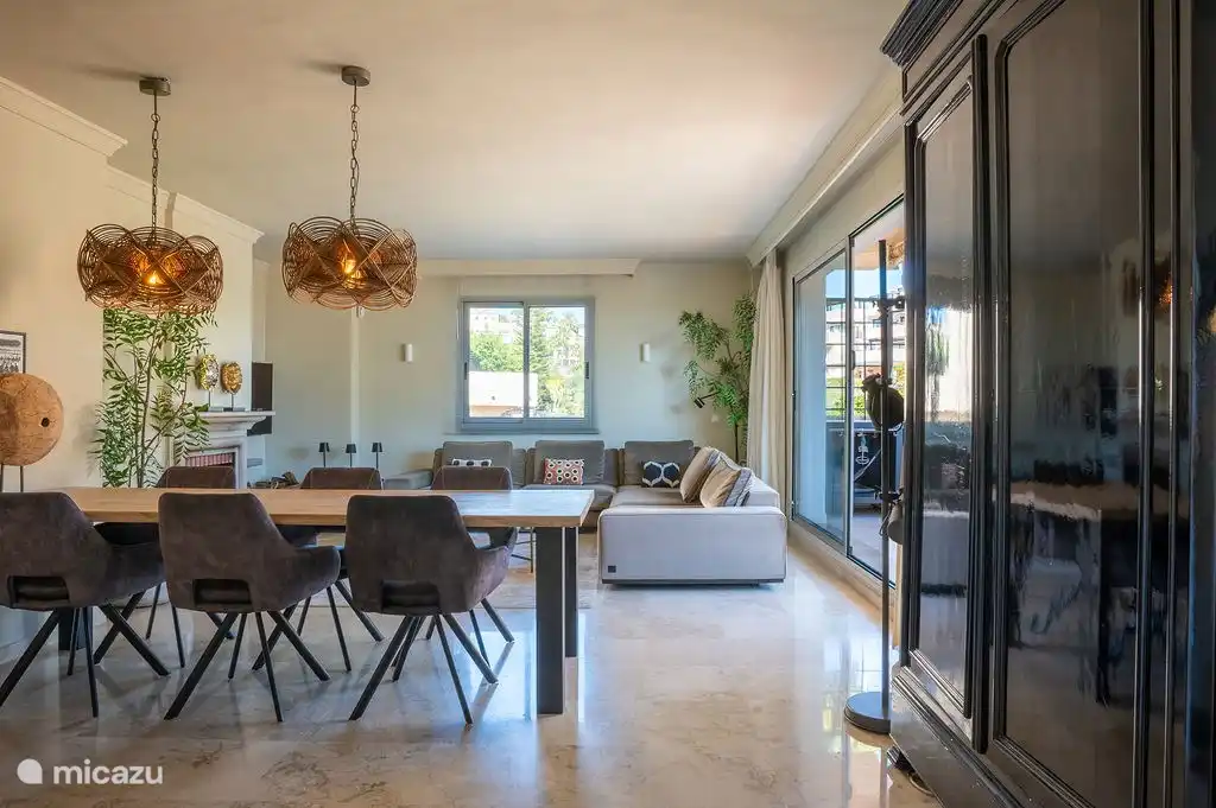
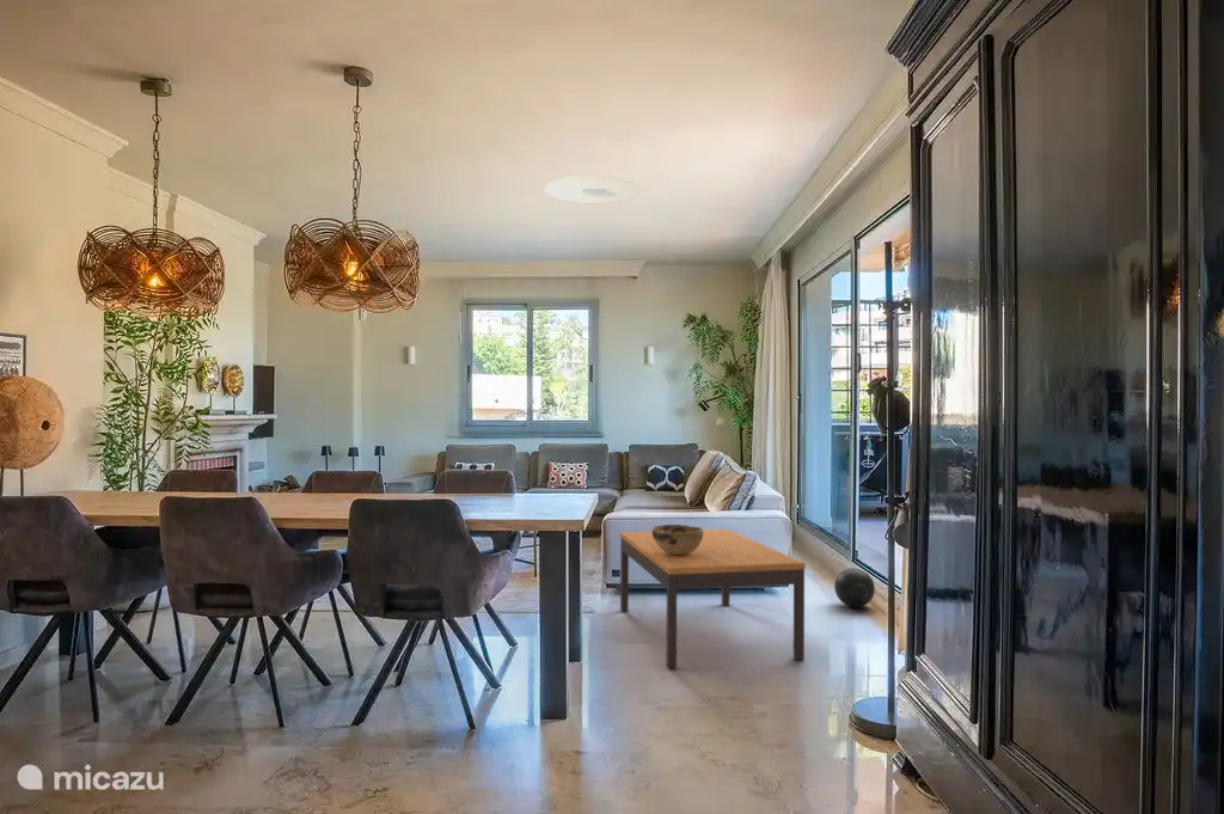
+ coffee table [619,528,807,669]
+ decorative bowl [651,524,703,555]
+ ball [833,567,876,608]
+ ceiling light [543,175,641,206]
